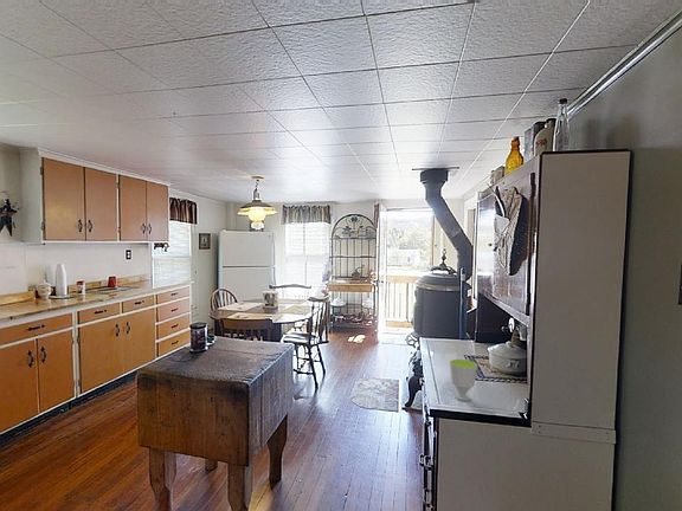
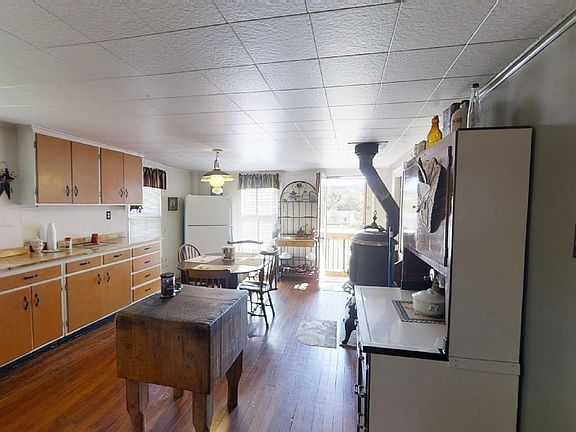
- cup [449,358,478,402]
